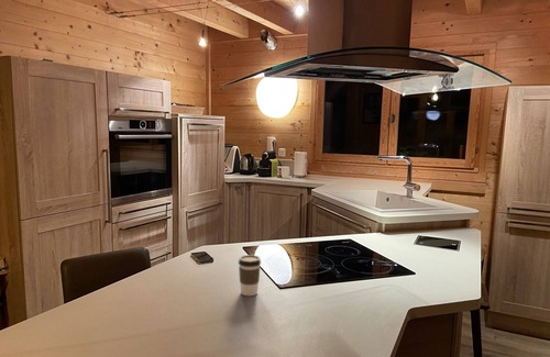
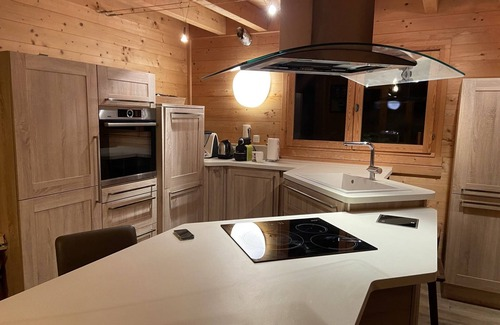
- coffee cup [238,254,262,297]
